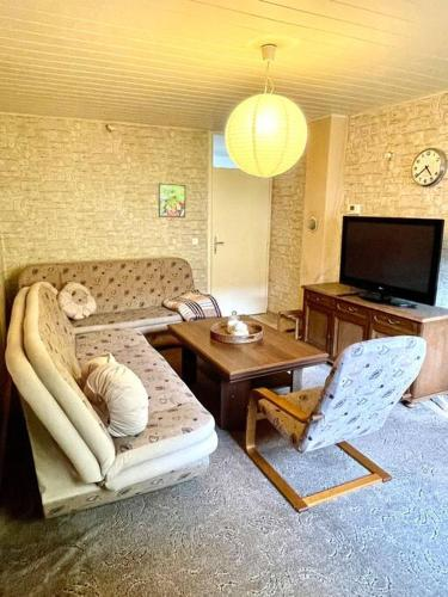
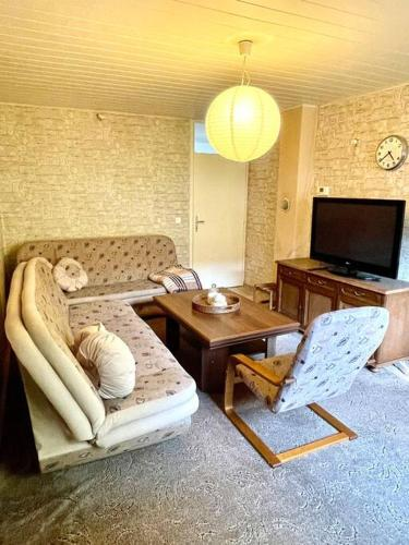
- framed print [158,183,186,219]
